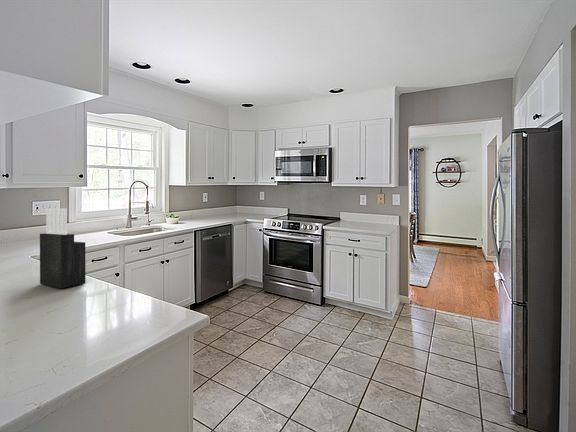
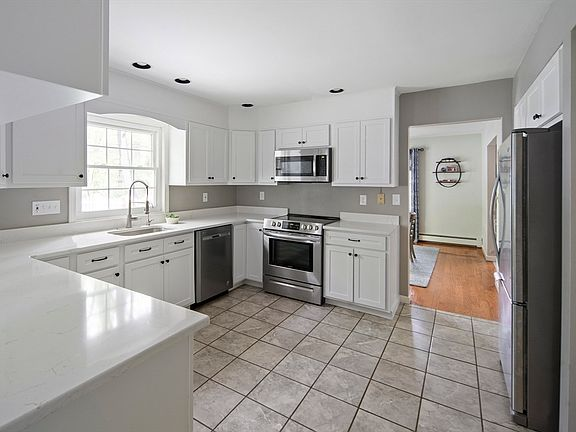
- knife block [39,207,86,289]
